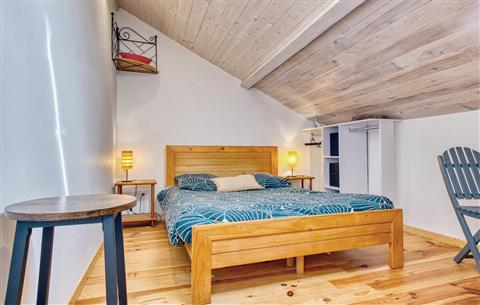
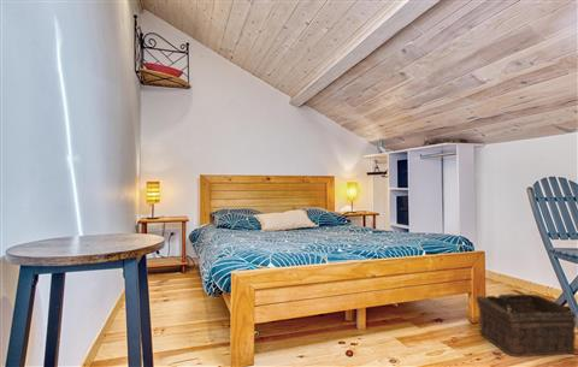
+ basket [473,292,577,359]
